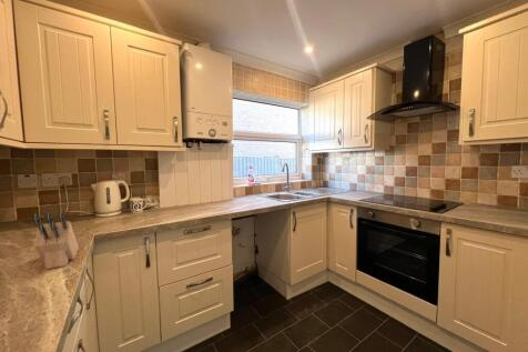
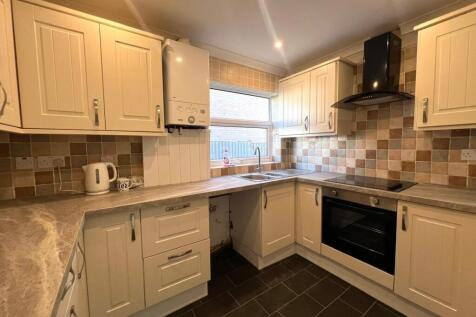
- knife block [32,211,80,270]
